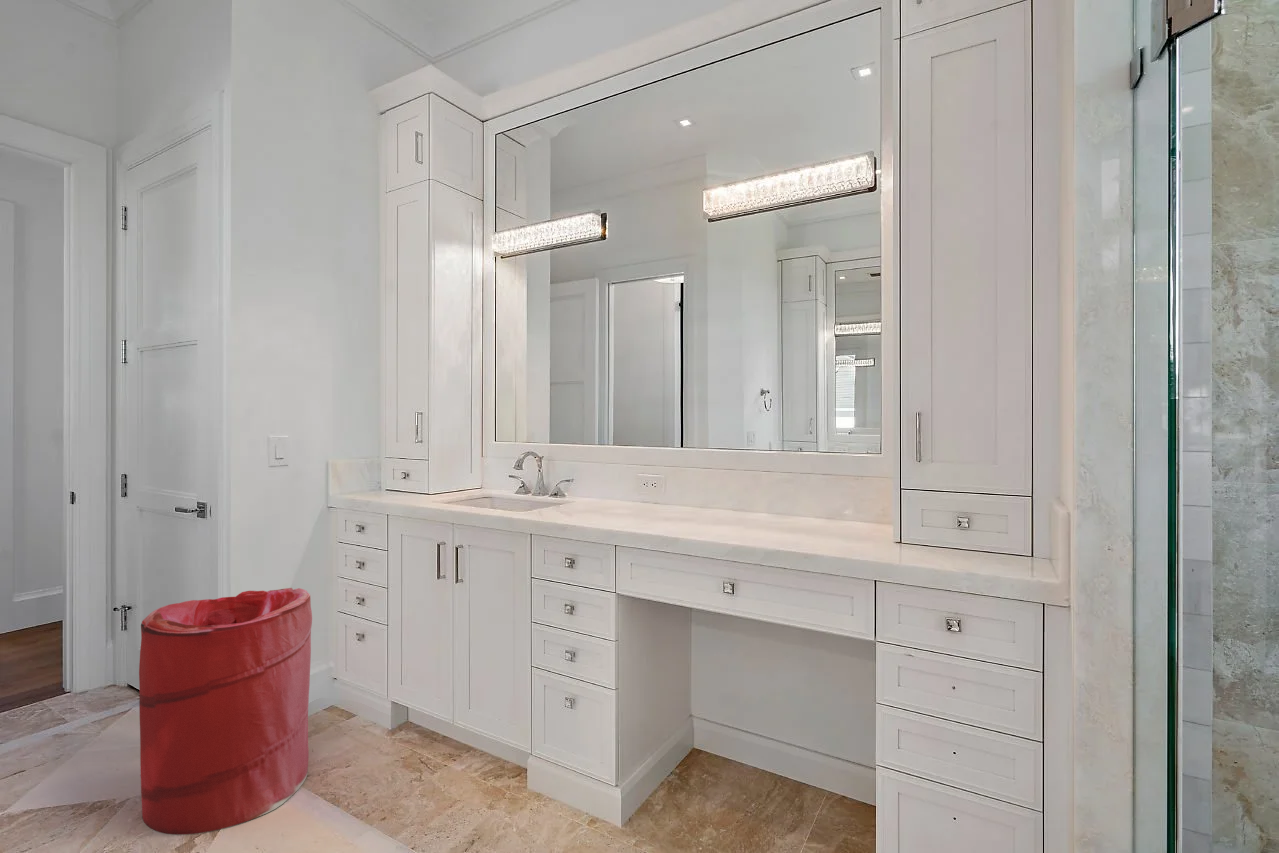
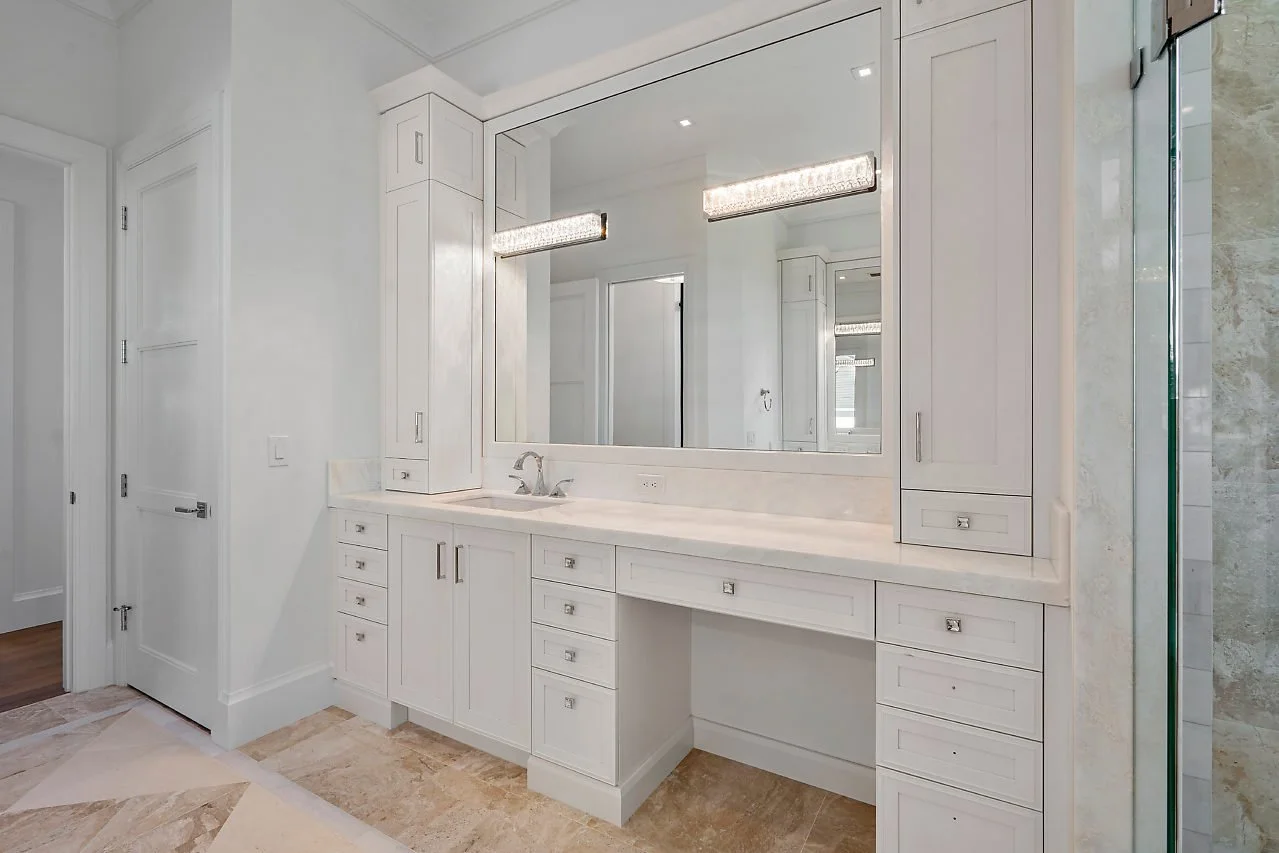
- laundry hamper [138,587,313,836]
